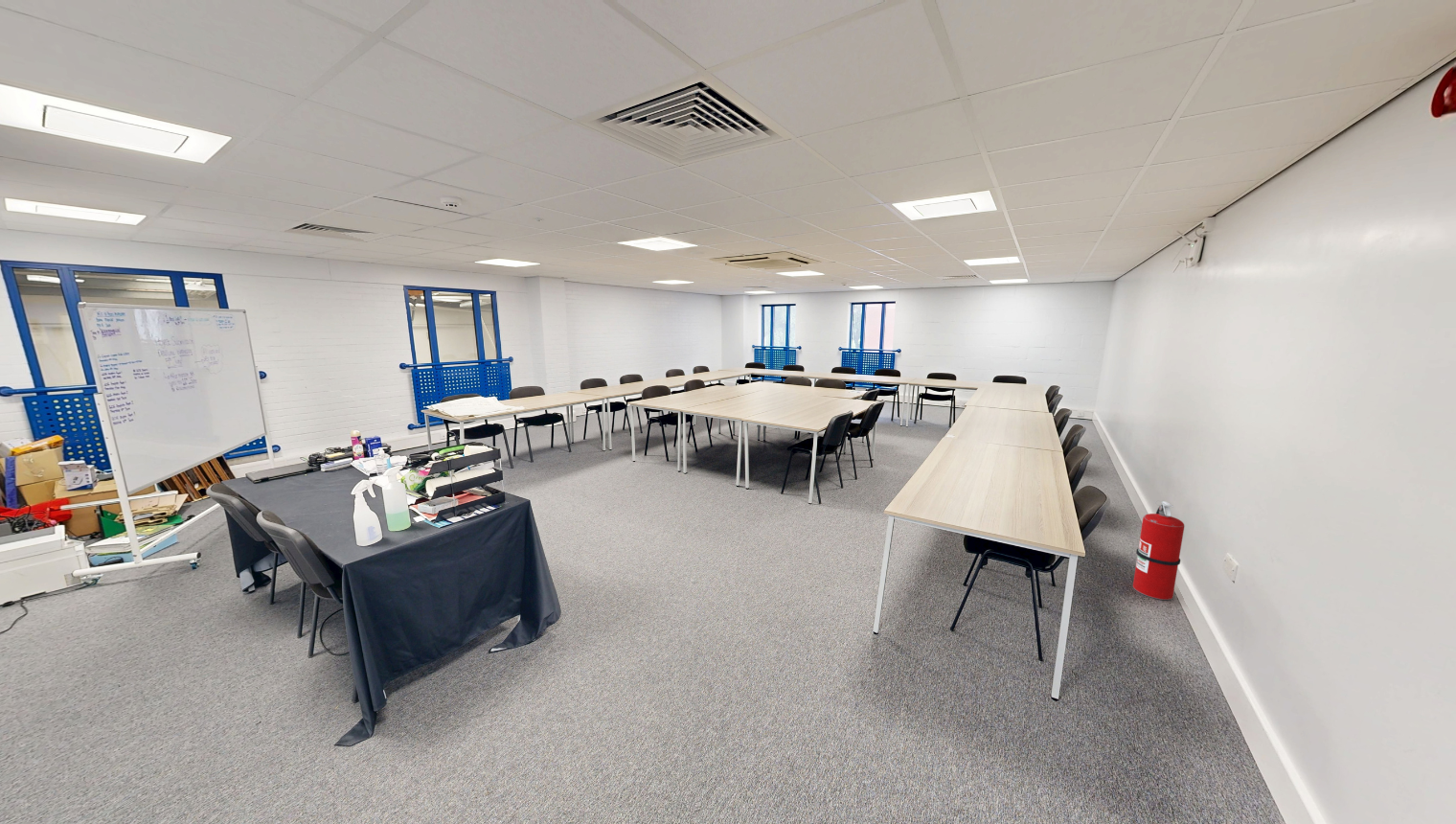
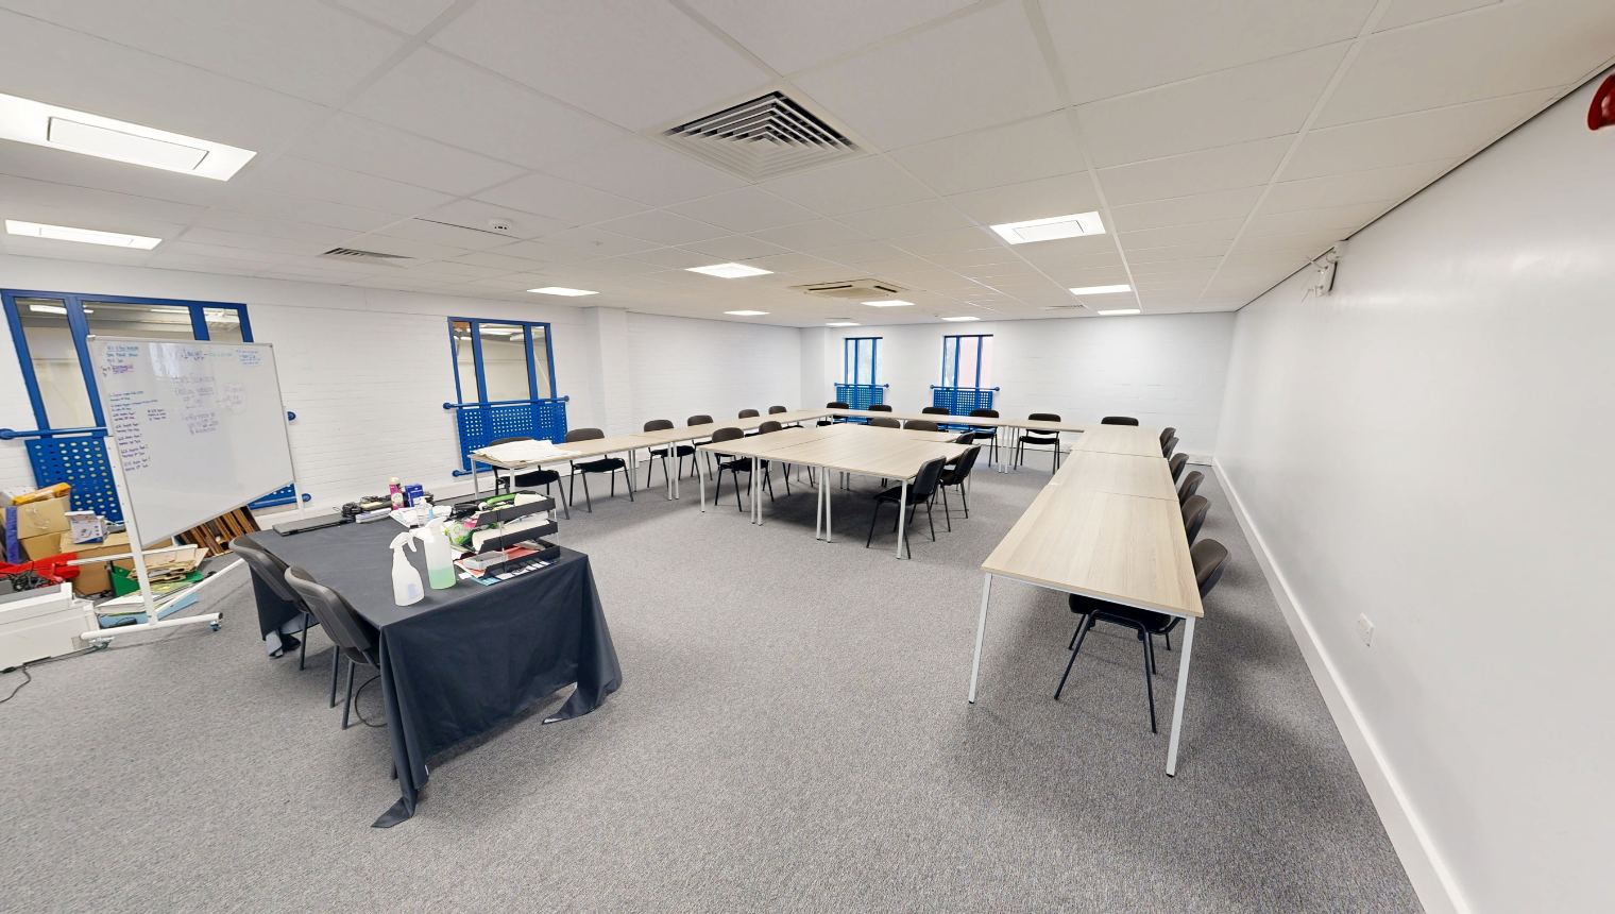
- fire extinguisher [1132,500,1185,601]
